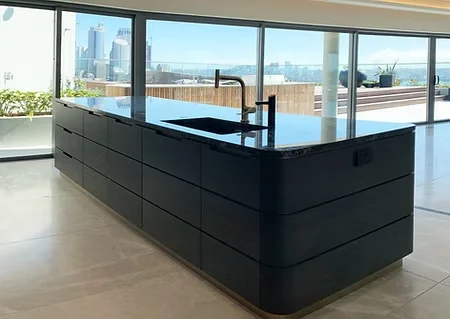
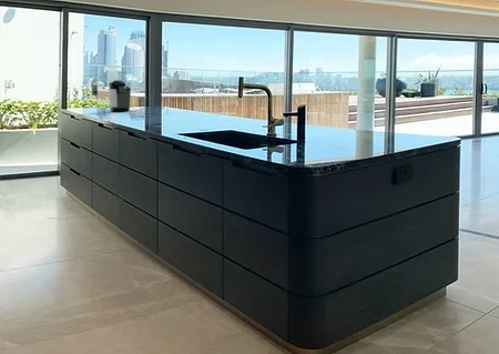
+ coffee maker [91,79,132,112]
